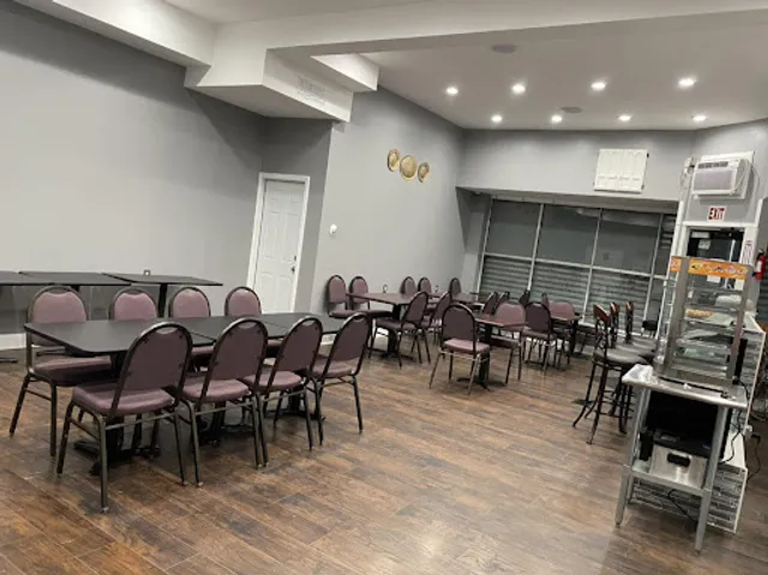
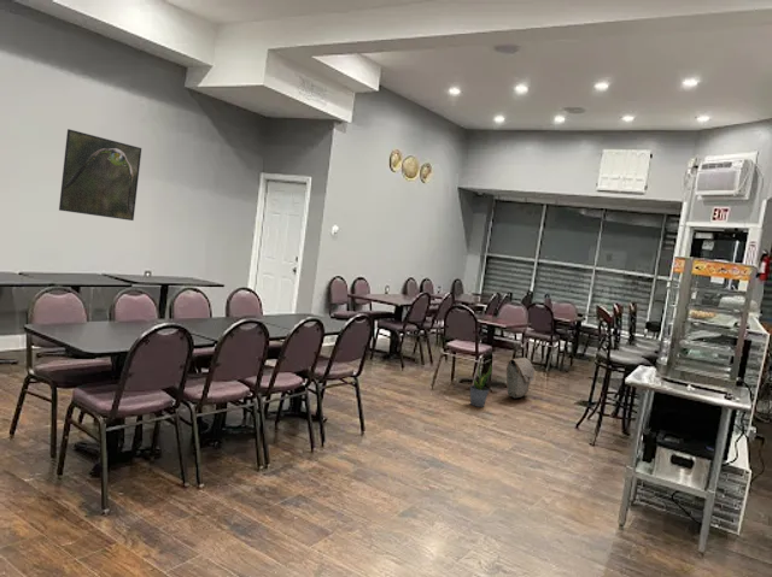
+ bag [505,357,536,399]
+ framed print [58,128,142,222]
+ potted plant [469,364,493,408]
